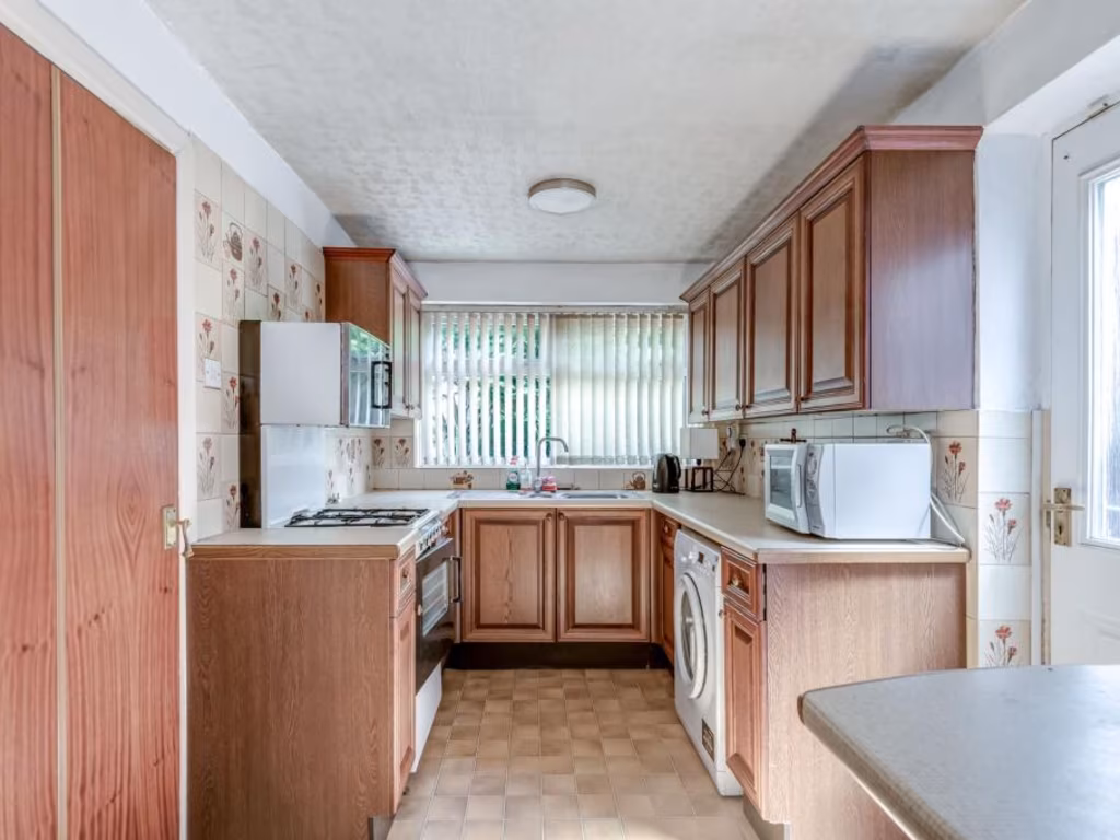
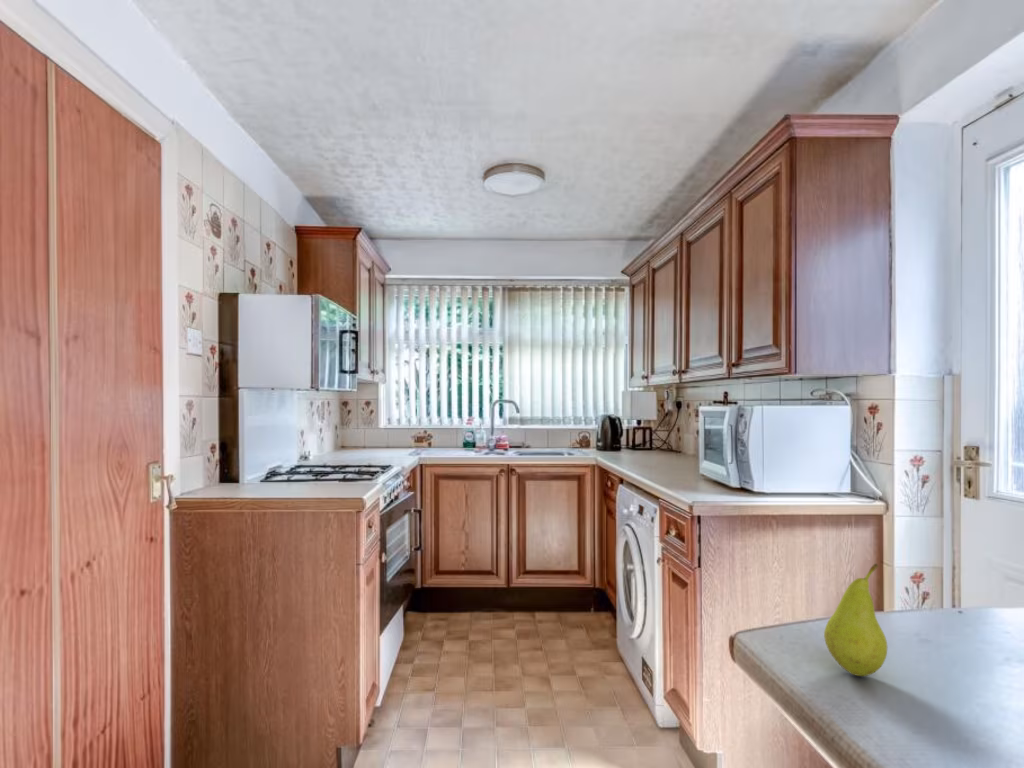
+ fruit [823,563,888,677]
